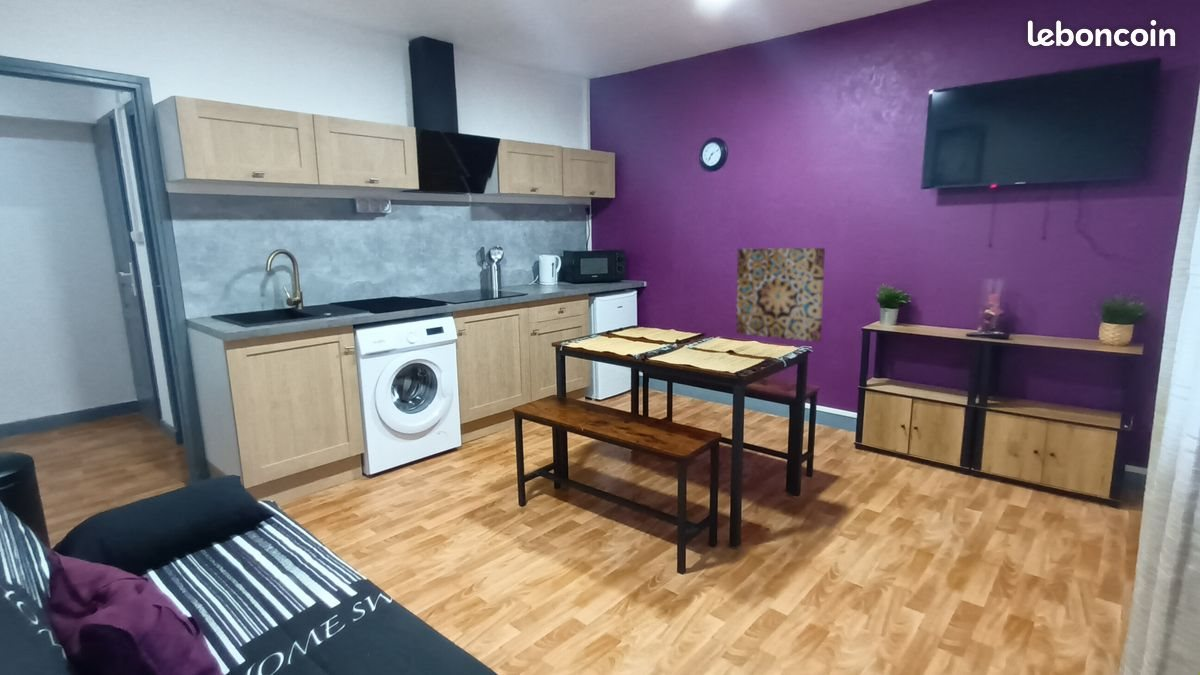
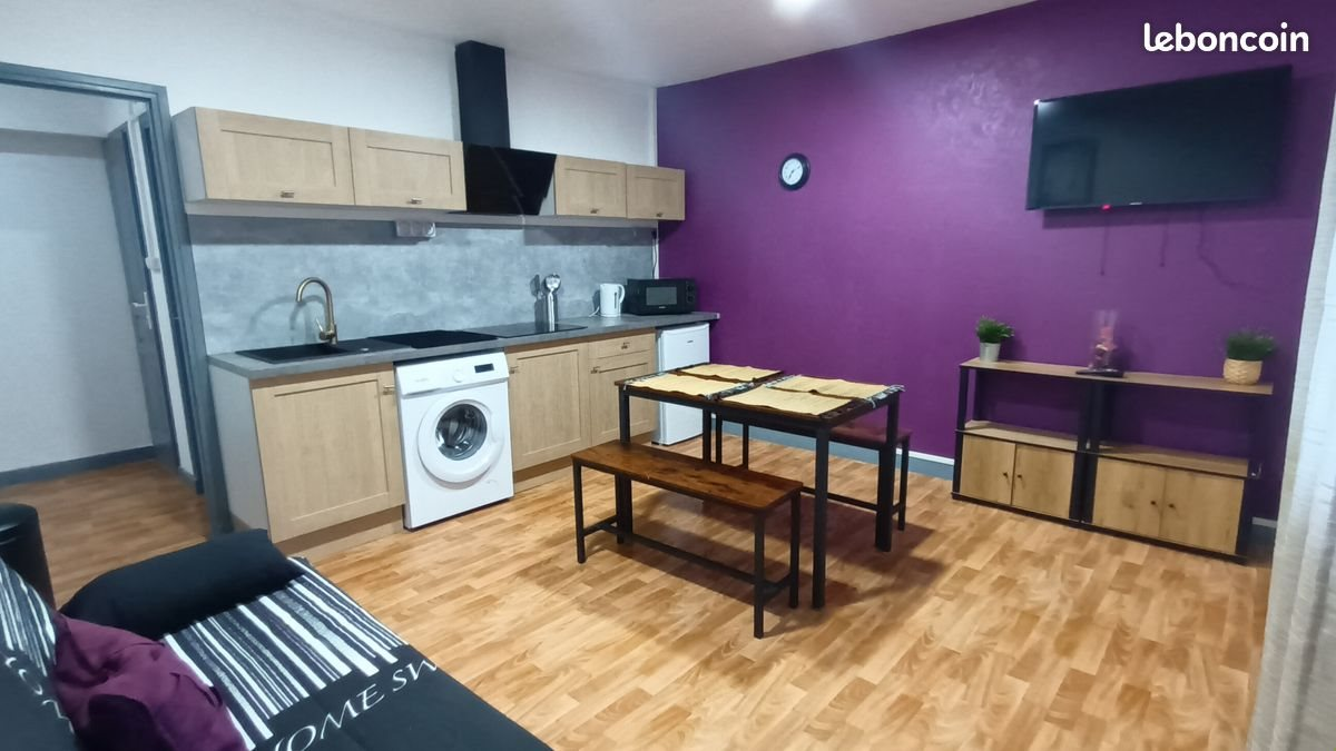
- wall art [735,247,826,343]
